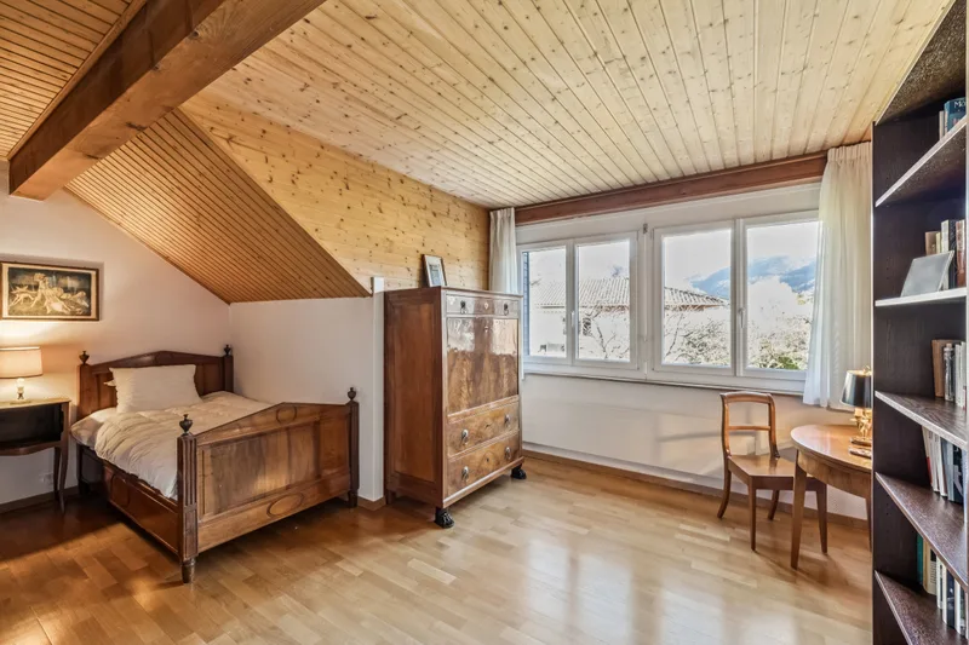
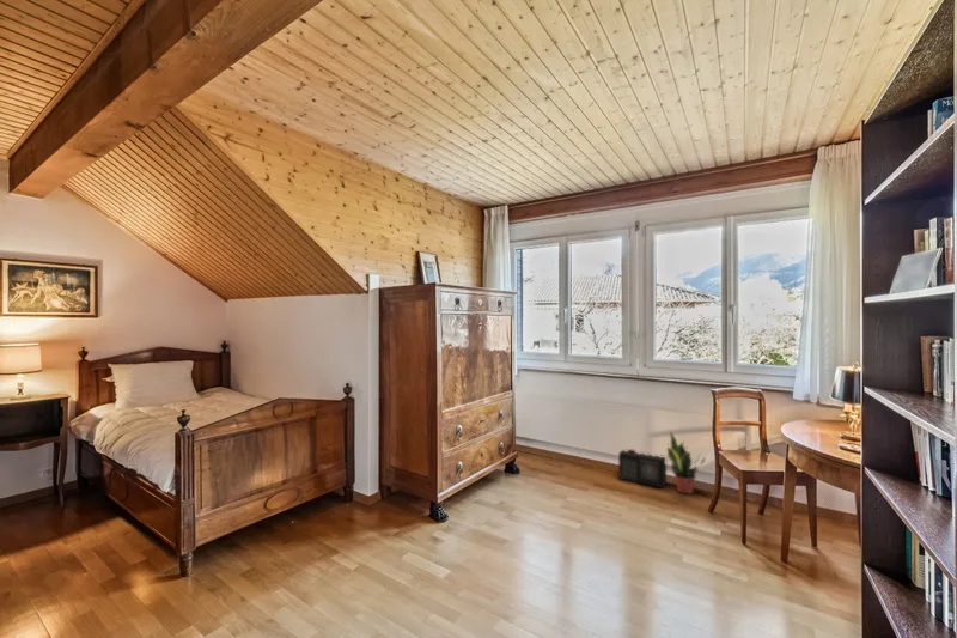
+ speaker [617,448,668,490]
+ potted plant [665,431,707,494]
